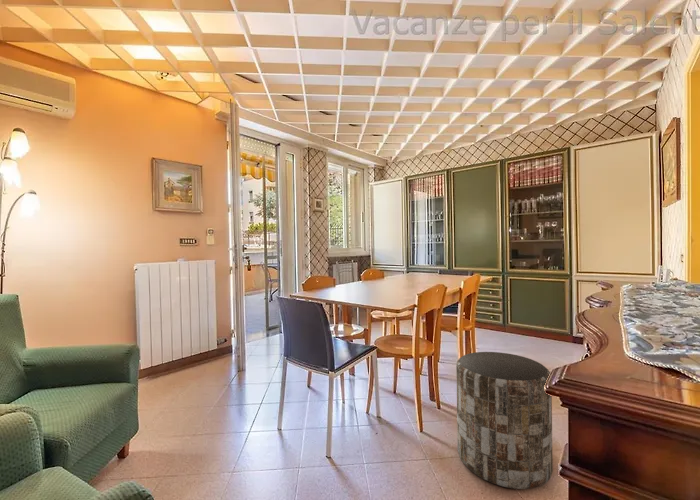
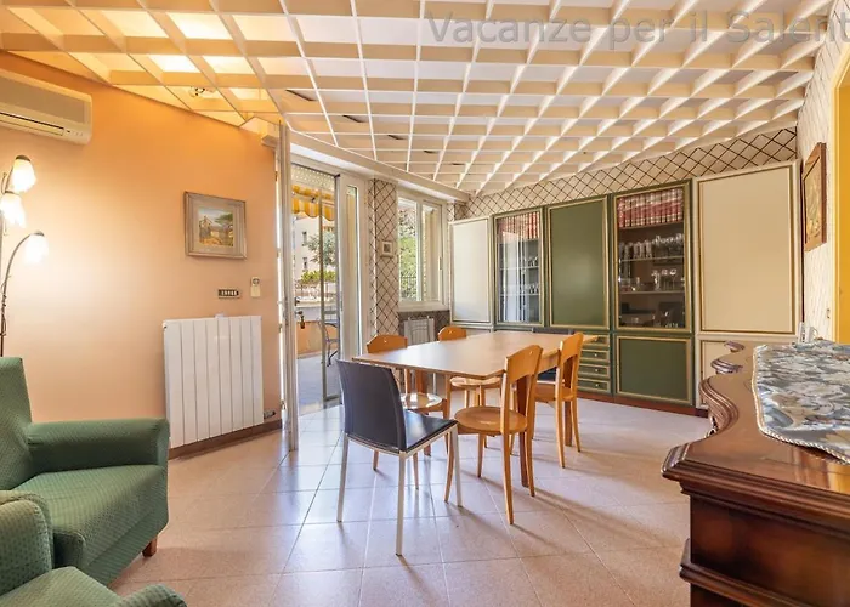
- side table [455,351,554,490]
